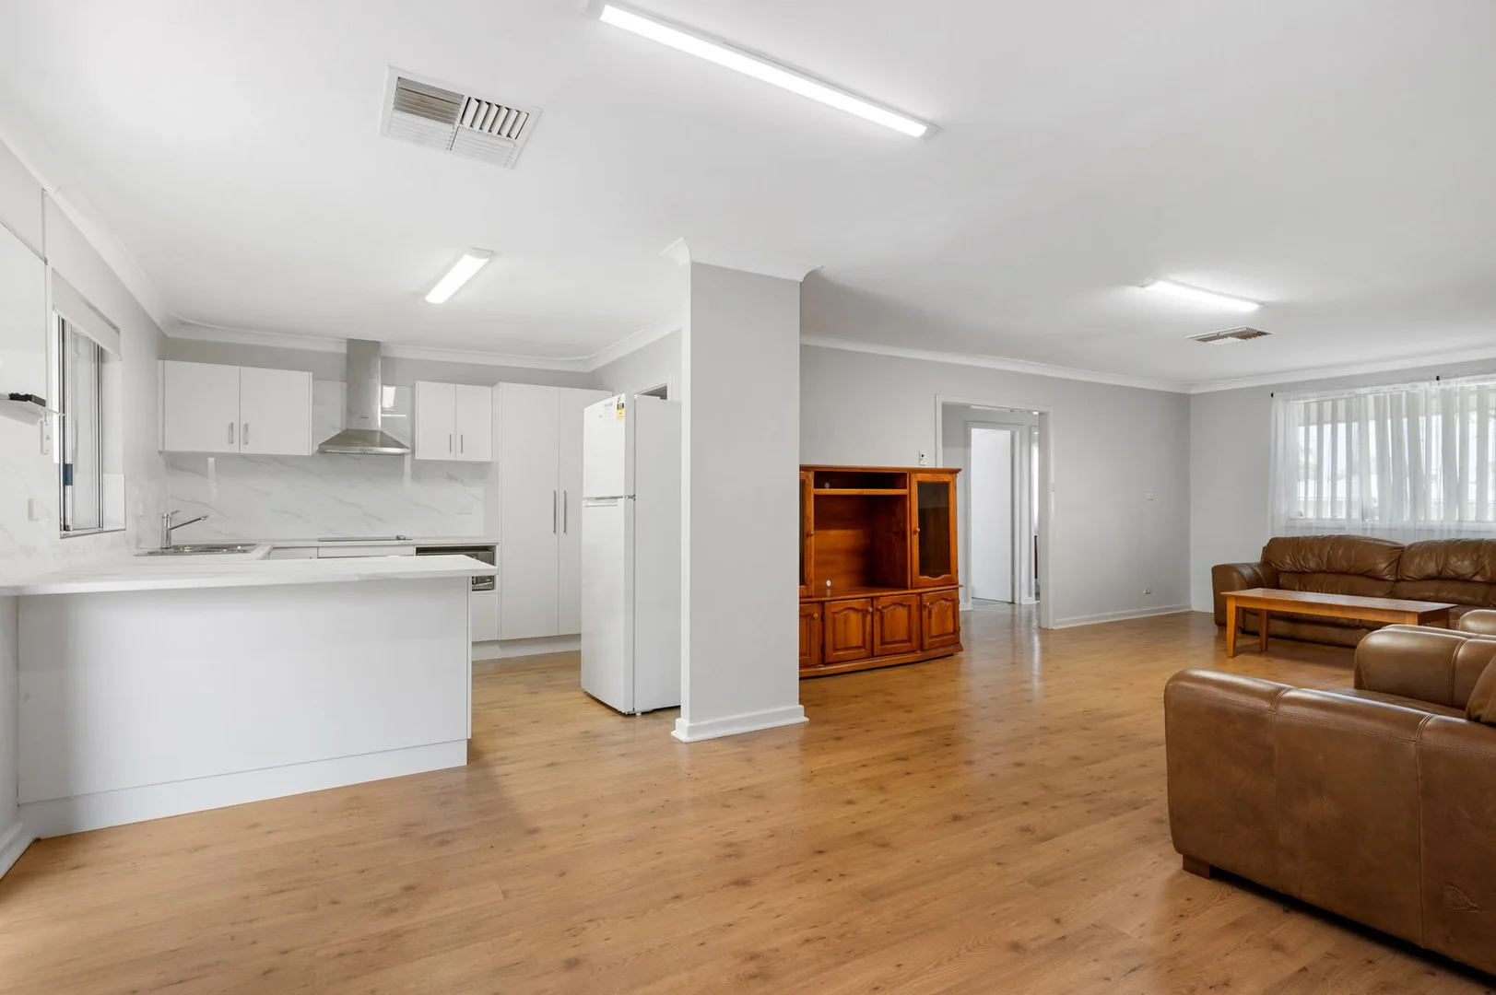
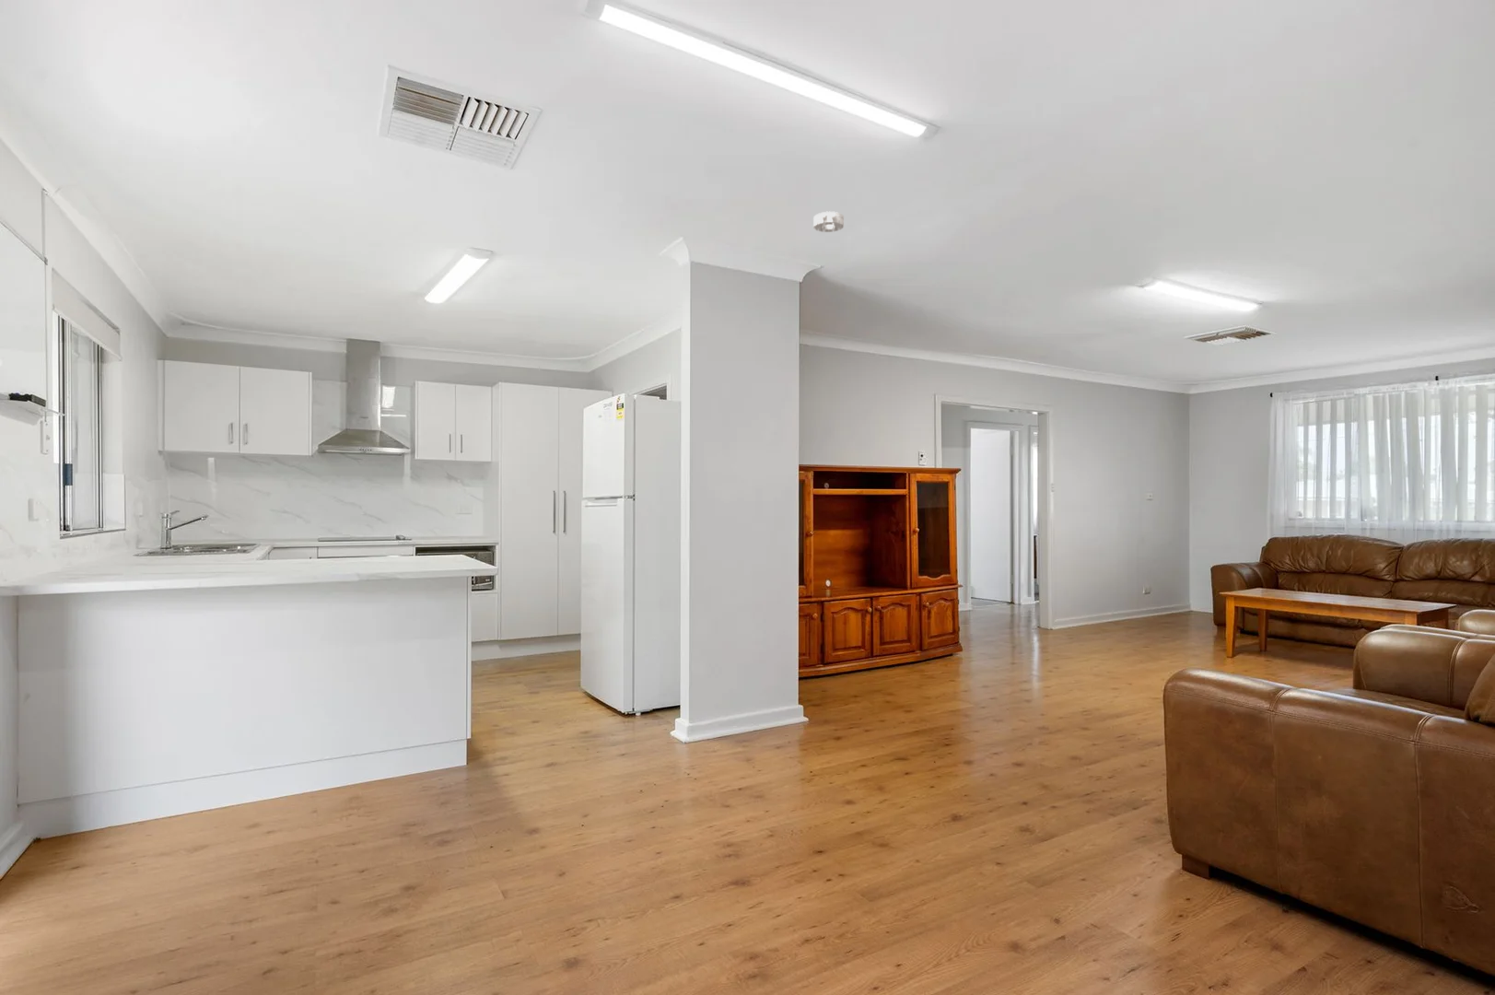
+ smoke detector [812,210,845,233]
